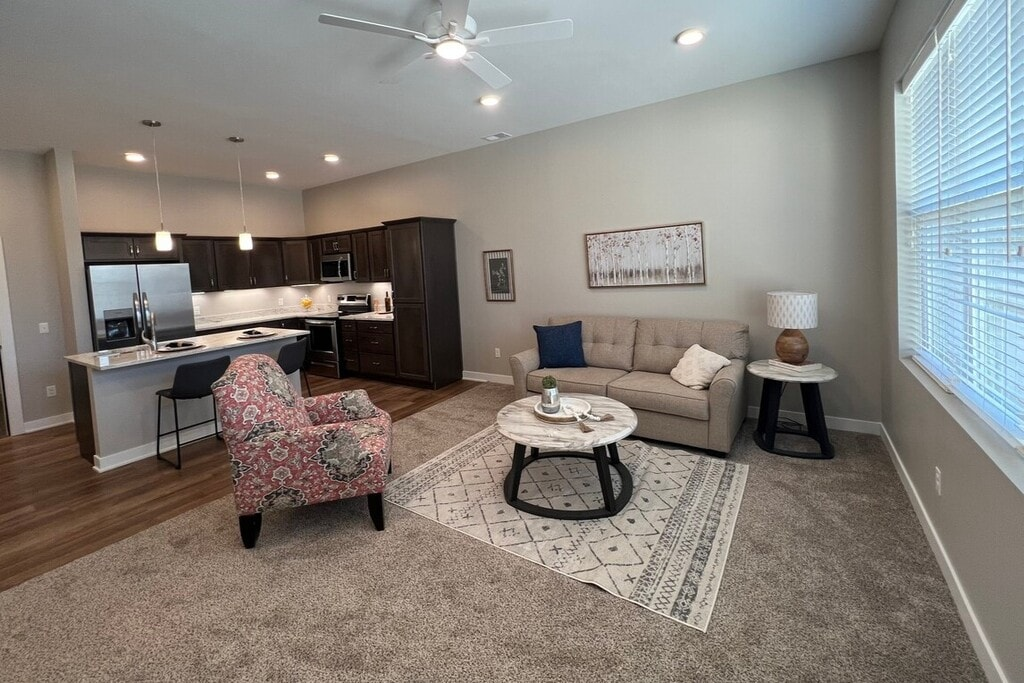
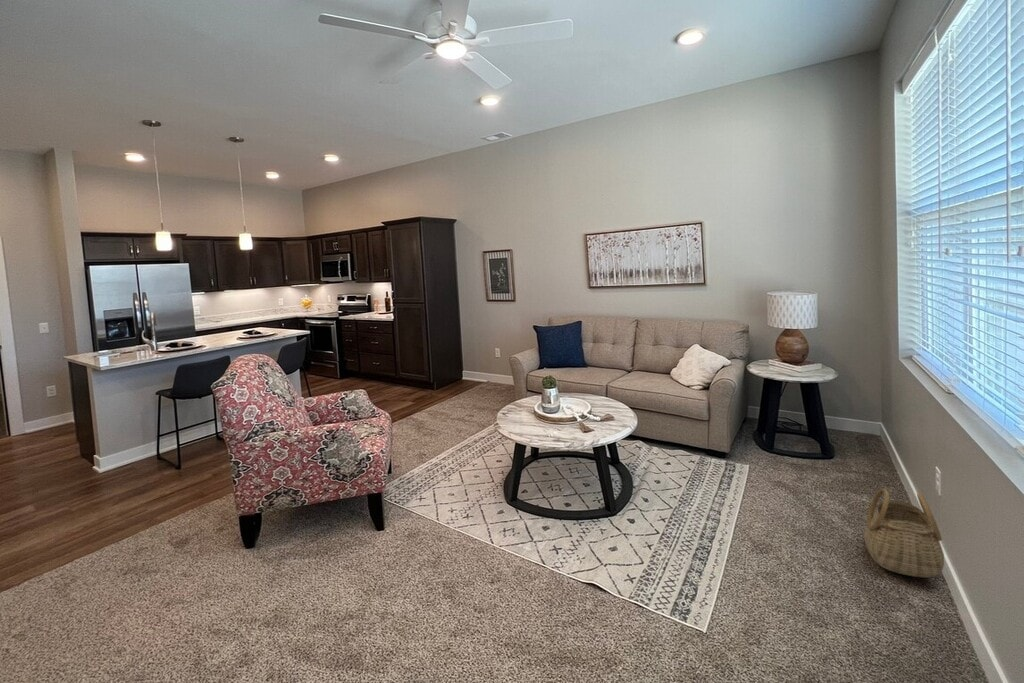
+ basket [864,487,945,578]
